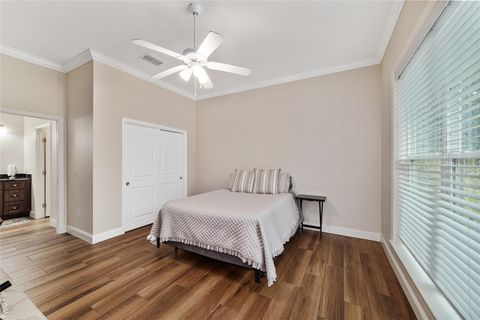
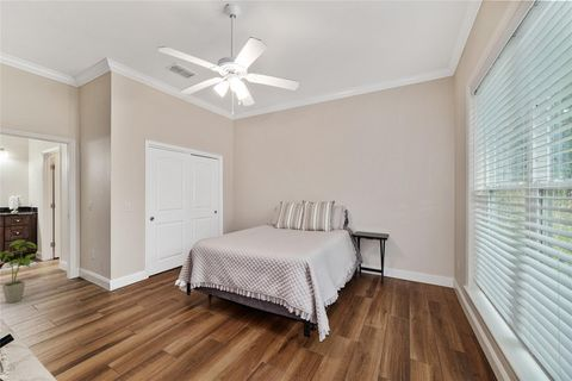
+ house plant [0,239,38,305]
